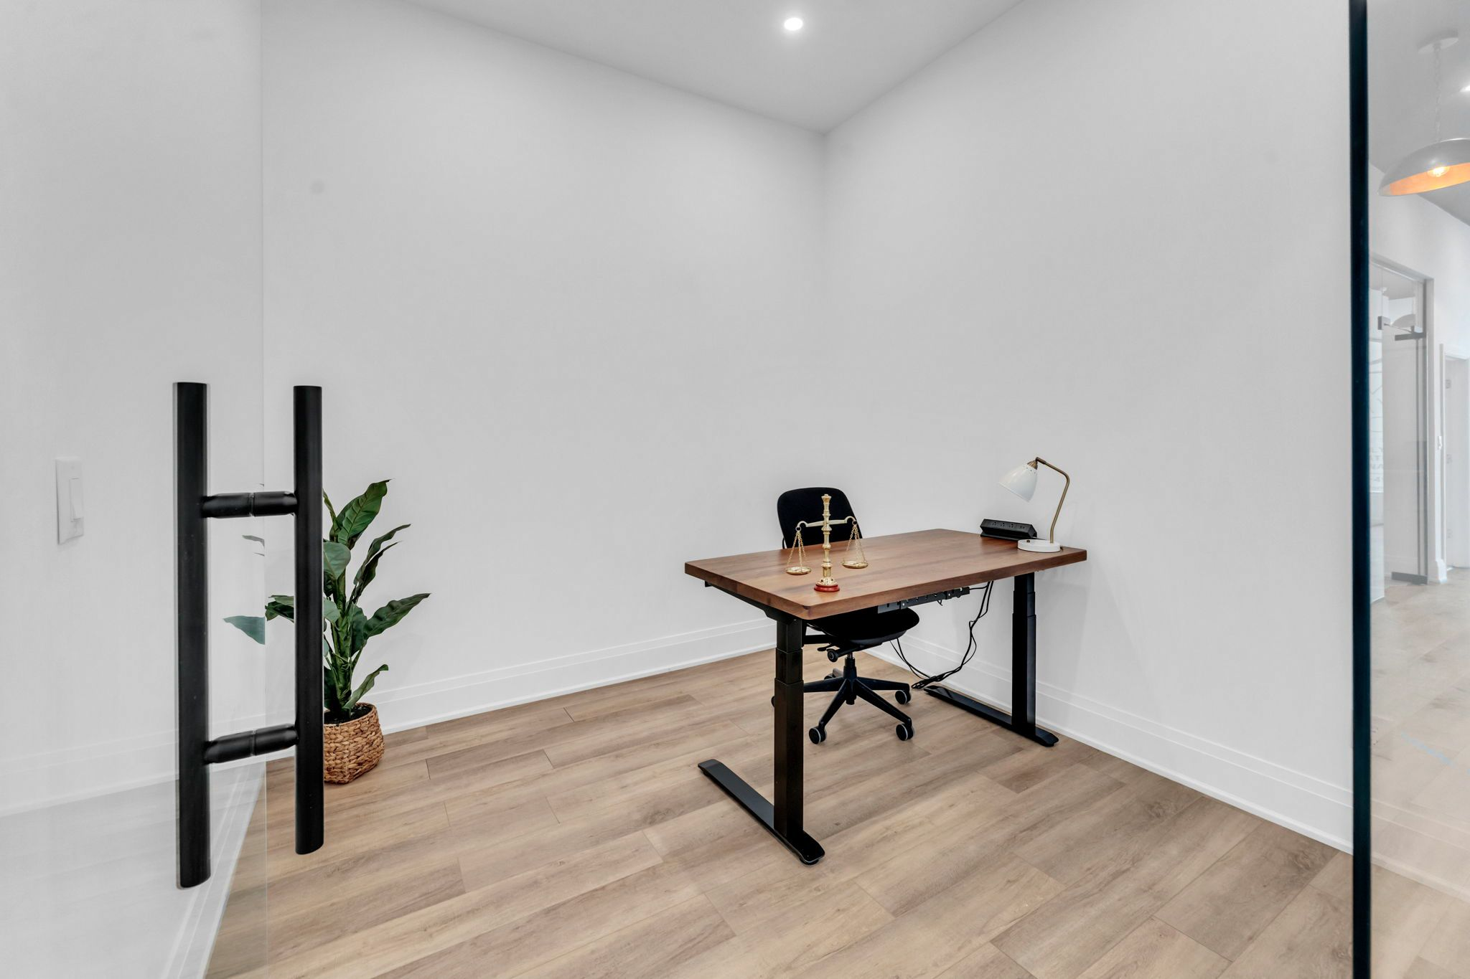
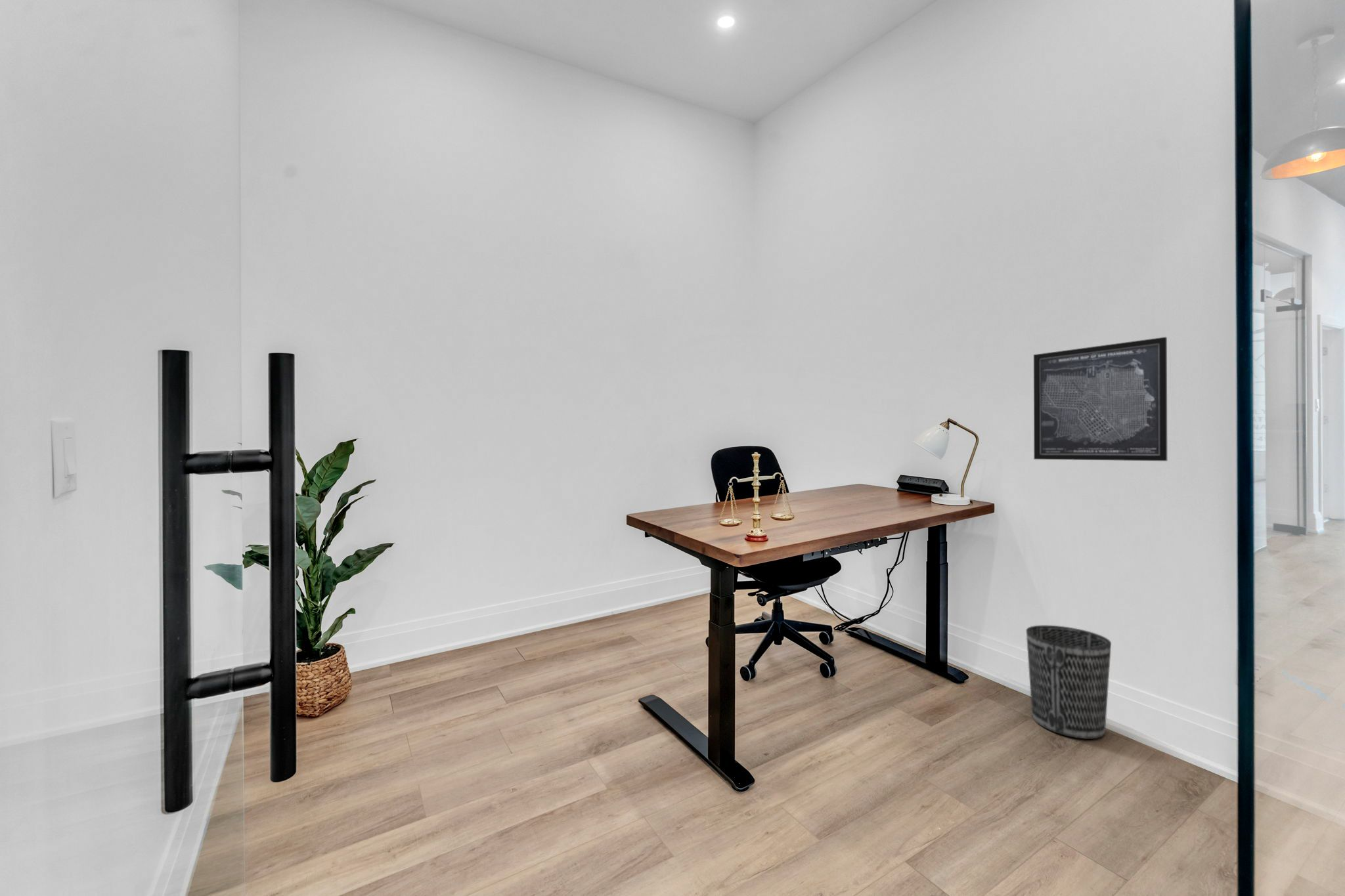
+ wastebasket [1025,625,1112,740]
+ wall art [1033,336,1168,461]
